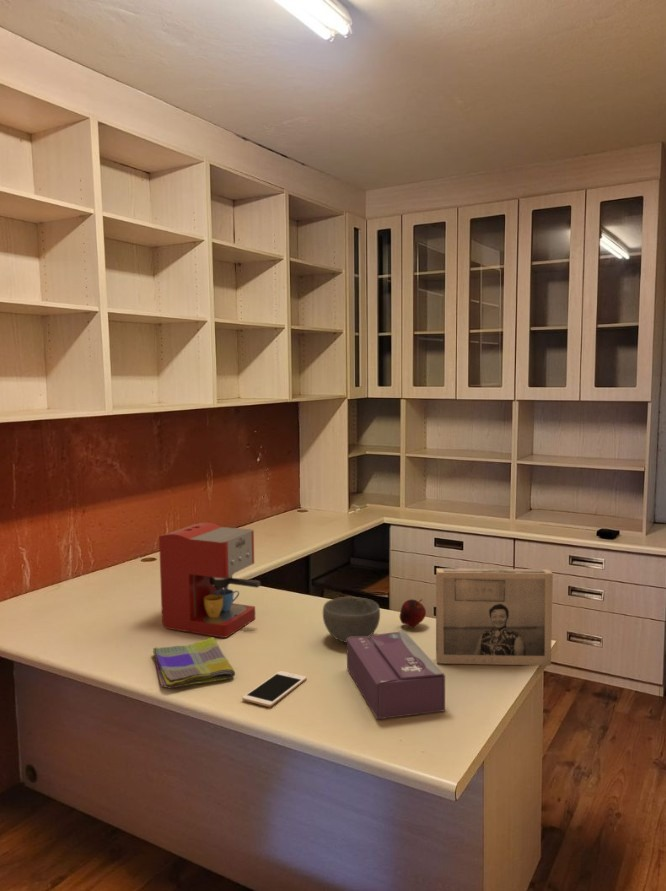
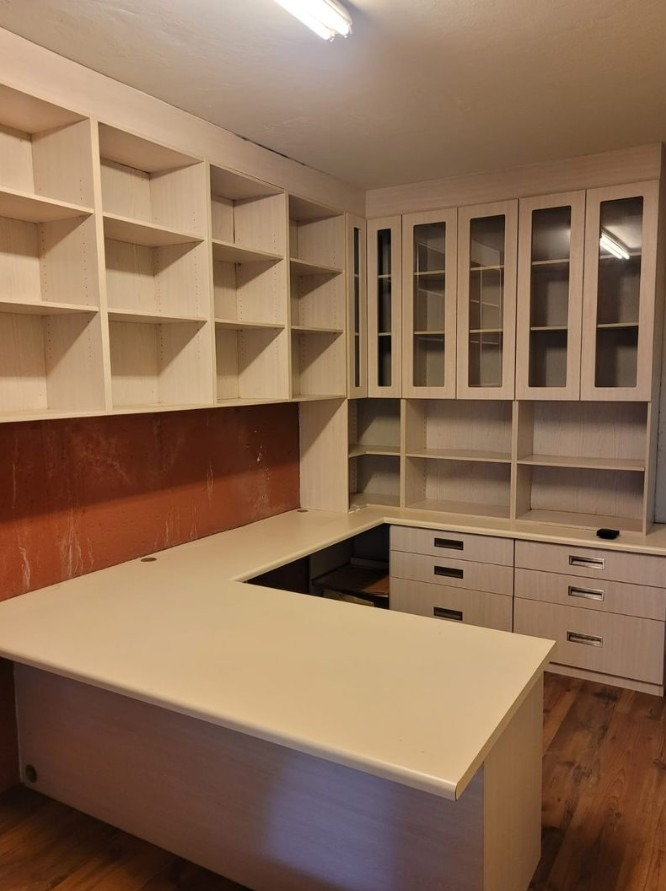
- apple [399,598,427,629]
- dish towel [152,636,236,690]
- coffee maker [158,522,262,639]
- tissue box [346,630,446,720]
- photo frame [435,567,554,667]
- cell phone [241,670,308,708]
- bowl [322,596,381,644]
